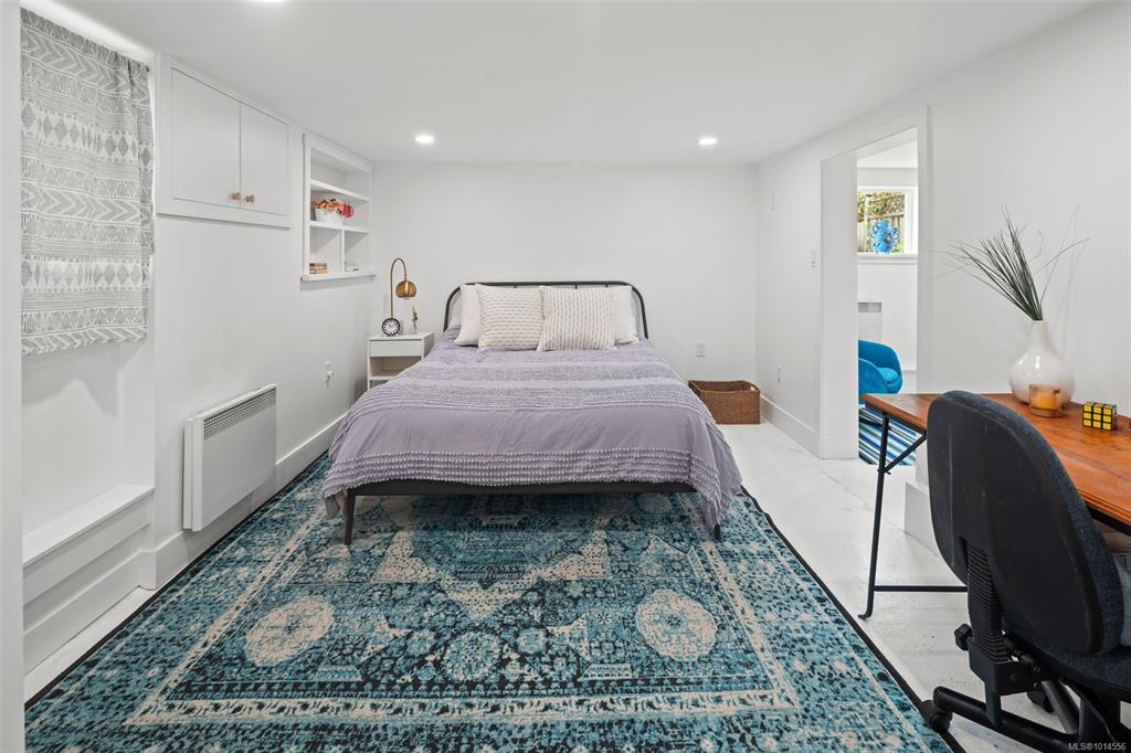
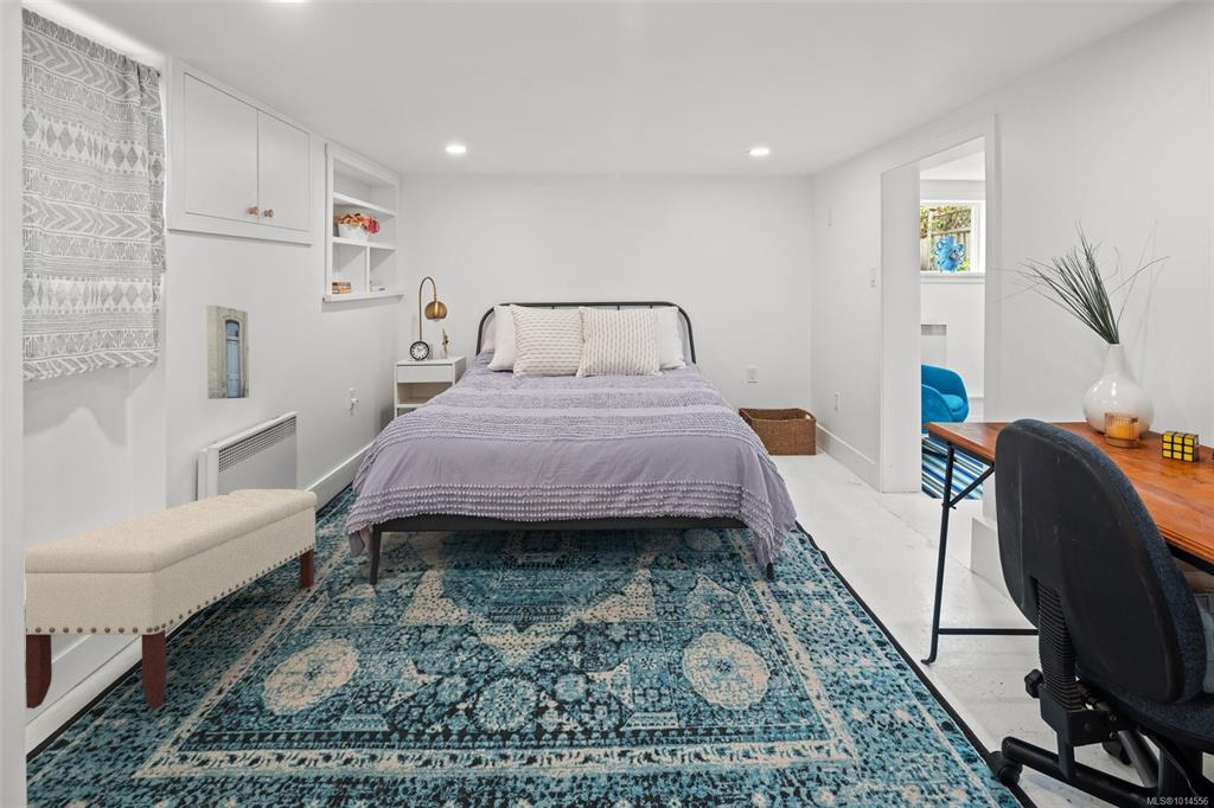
+ bench [24,488,319,710]
+ wall art [205,304,250,400]
